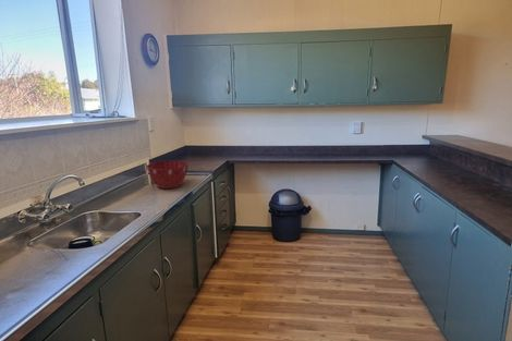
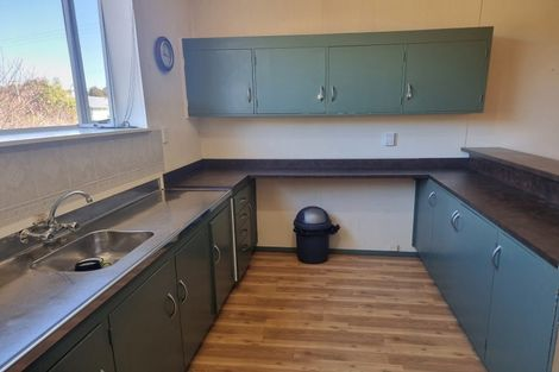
- mixing bowl [145,160,190,190]
